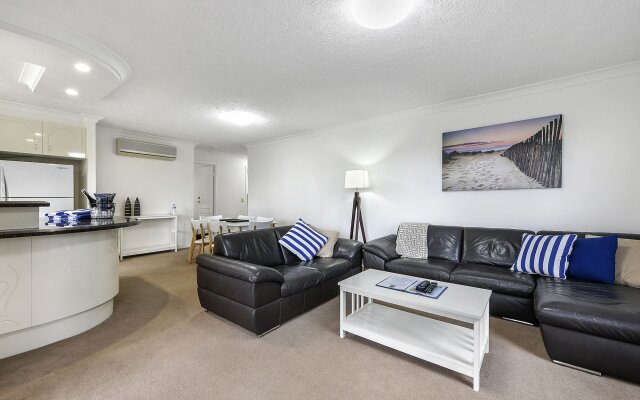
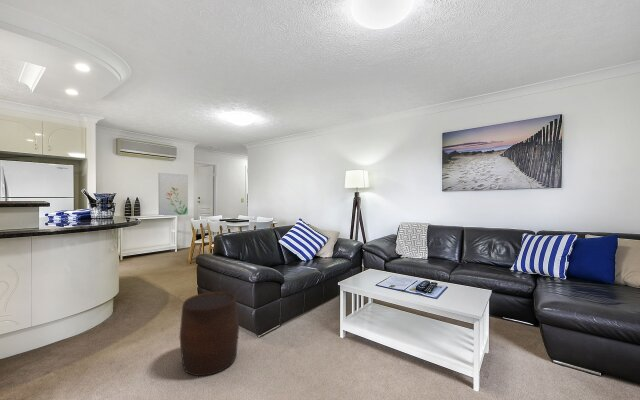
+ stool [179,291,240,377]
+ wall art [157,172,189,216]
